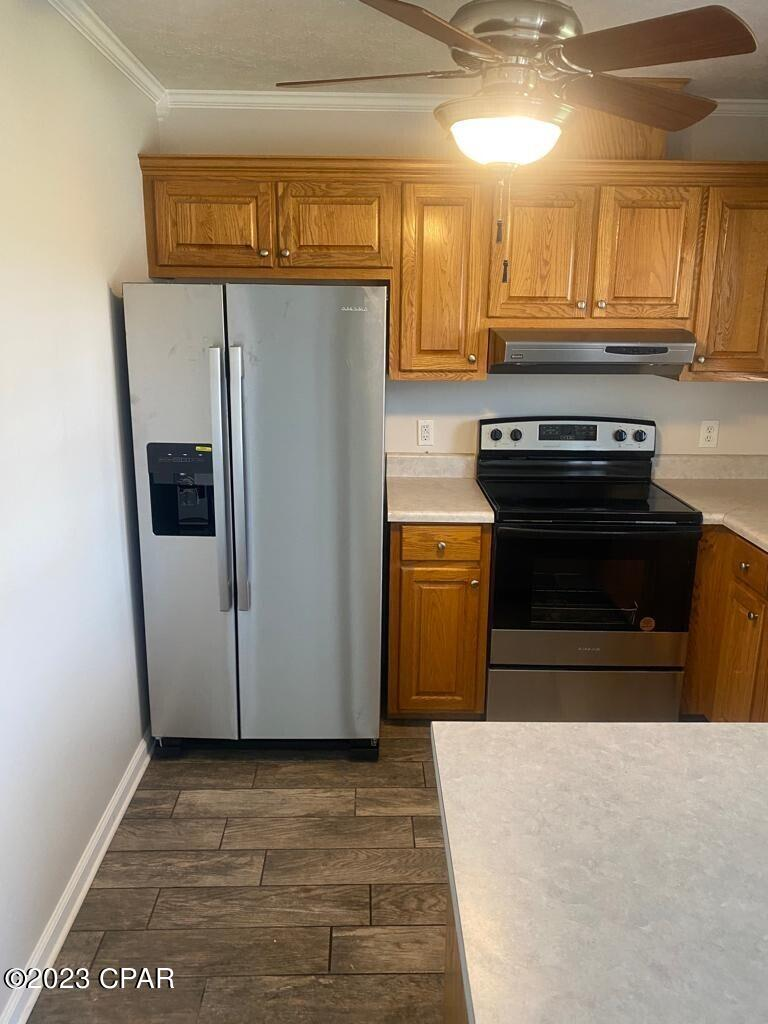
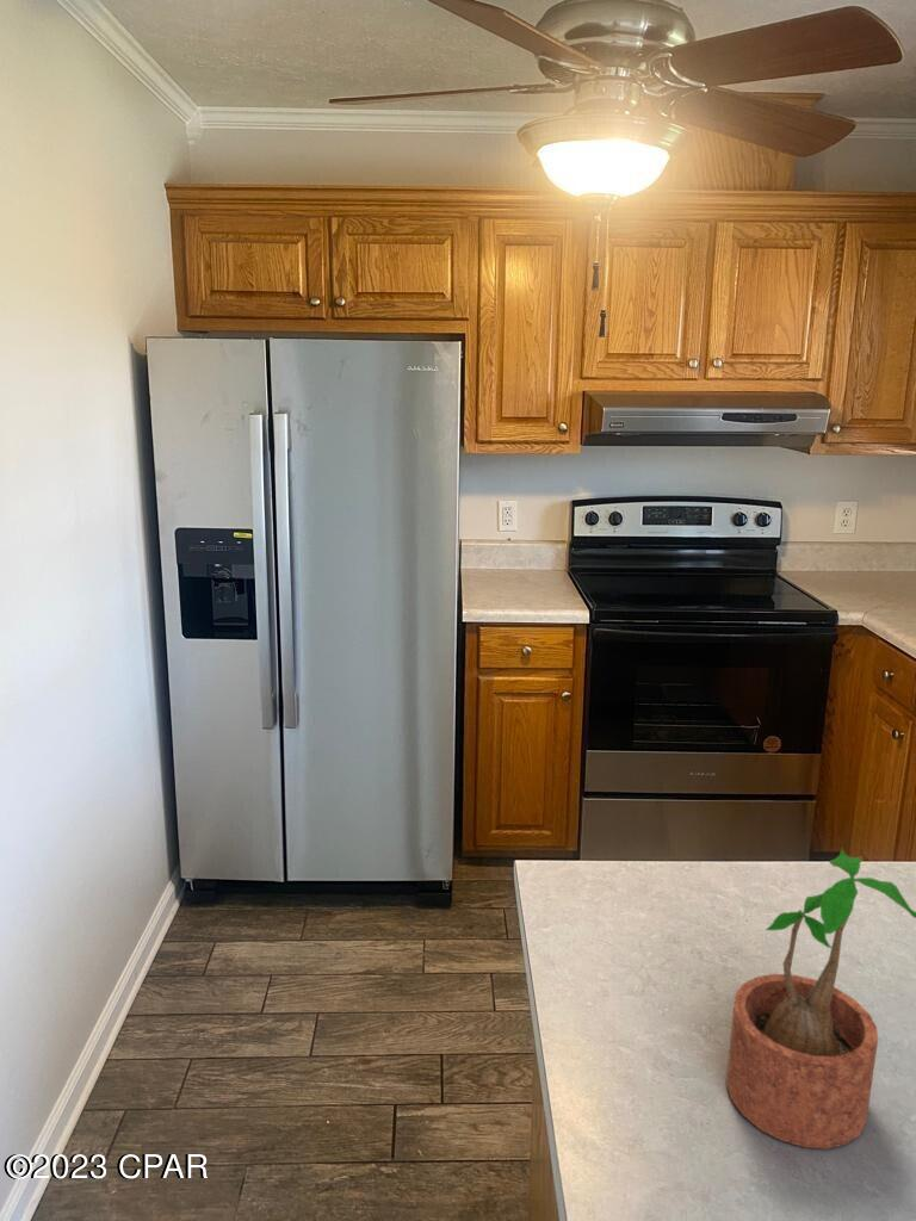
+ potted plant [725,845,916,1149]
